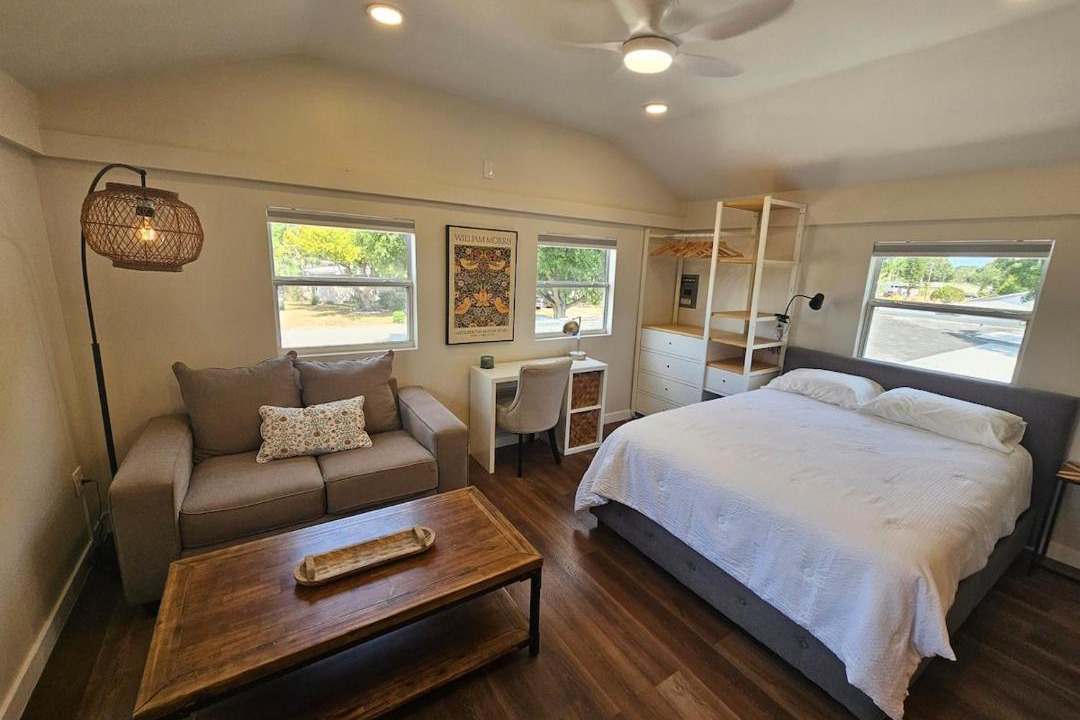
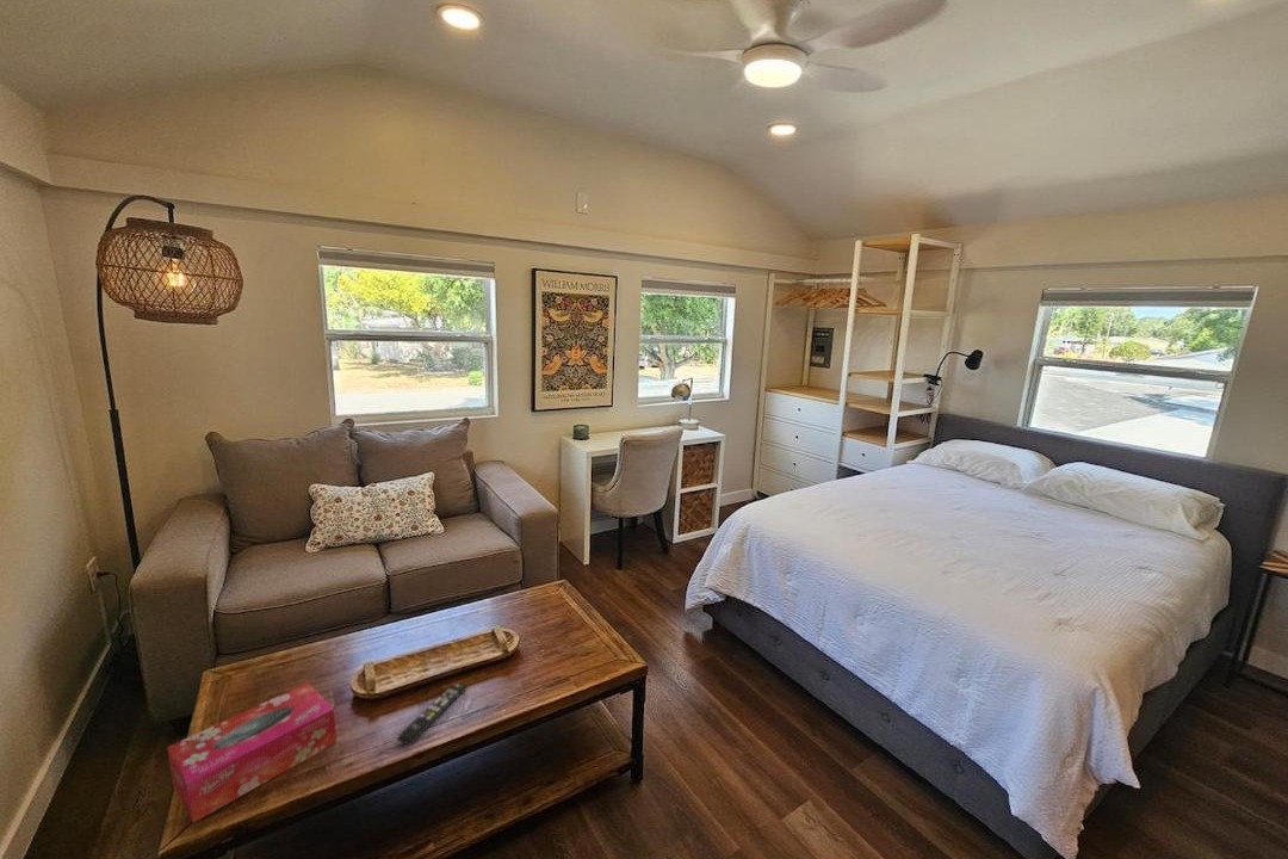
+ remote control [396,681,467,747]
+ tissue box [166,681,338,824]
